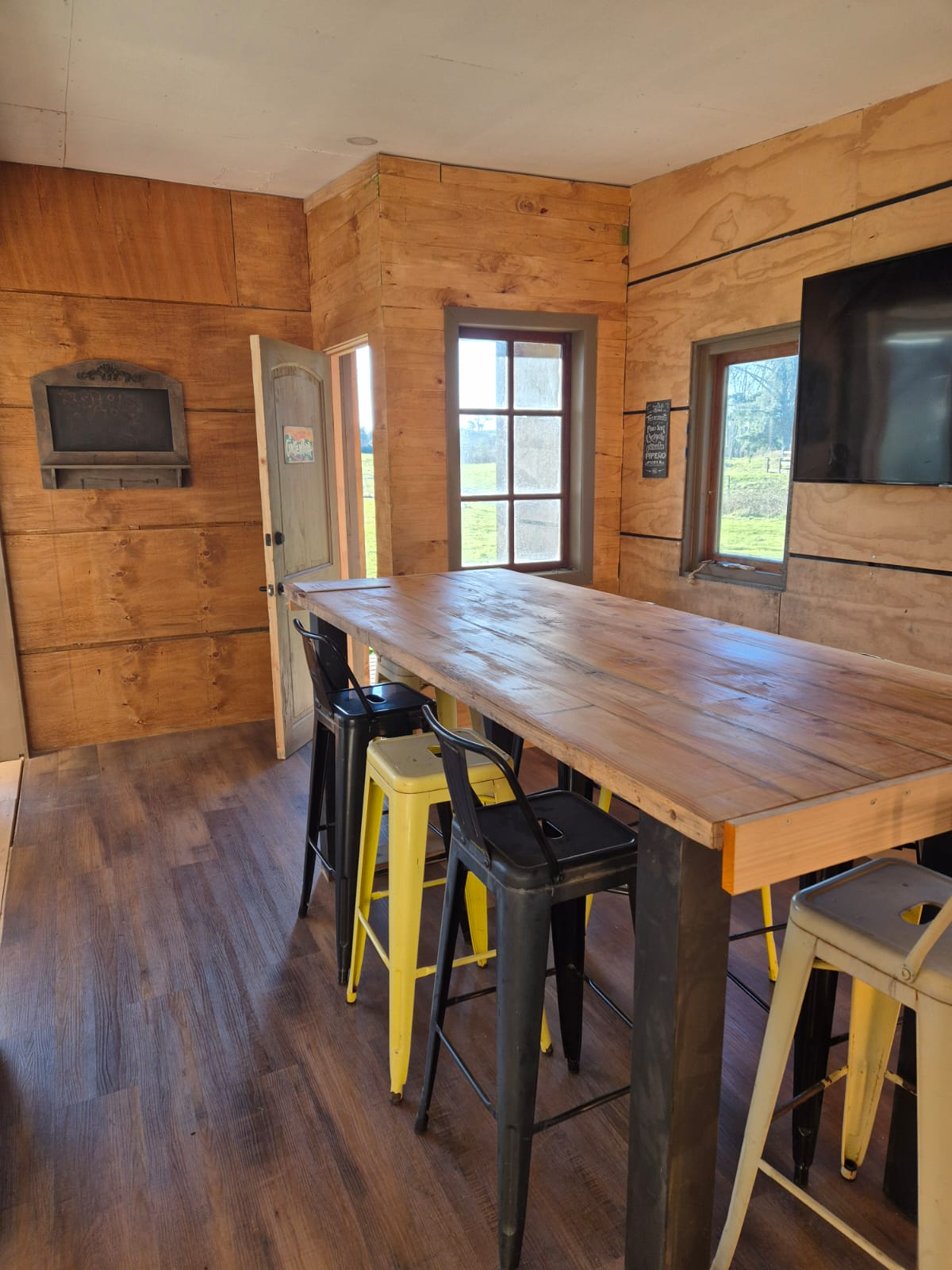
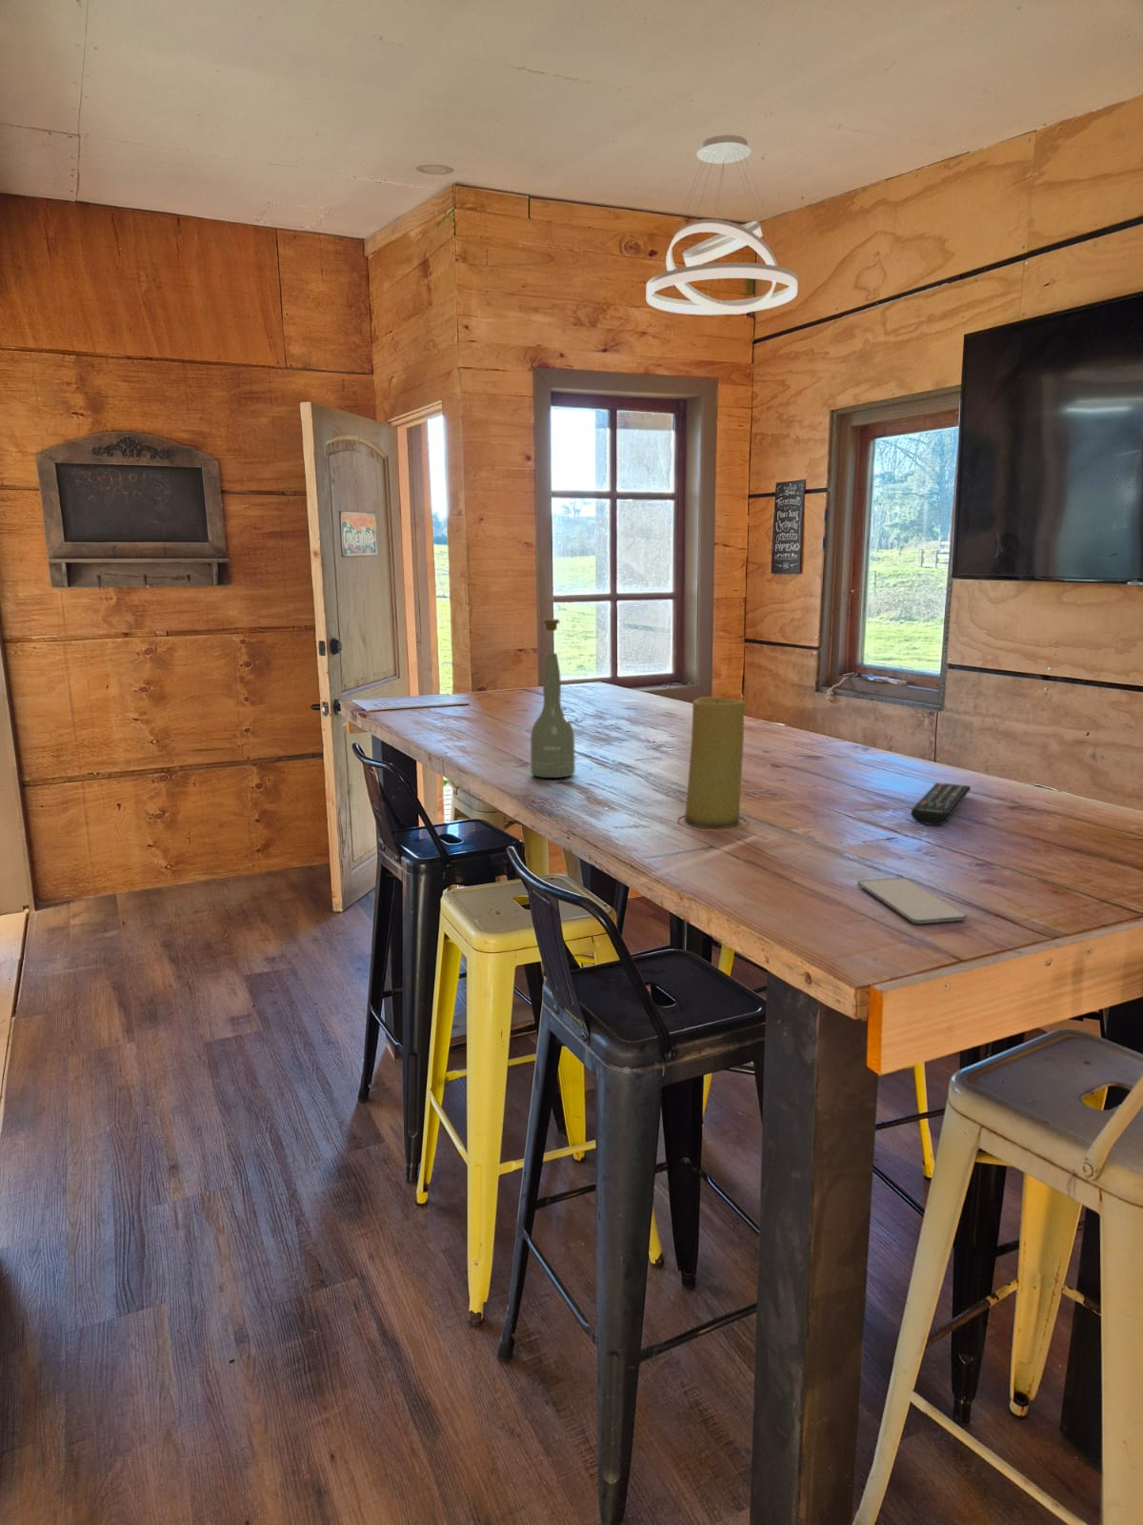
+ pendant light [646,134,800,316]
+ wine bottle [529,617,576,778]
+ candle [676,695,749,832]
+ remote control [910,782,971,826]
+ smartphone [857,877,968,925]
